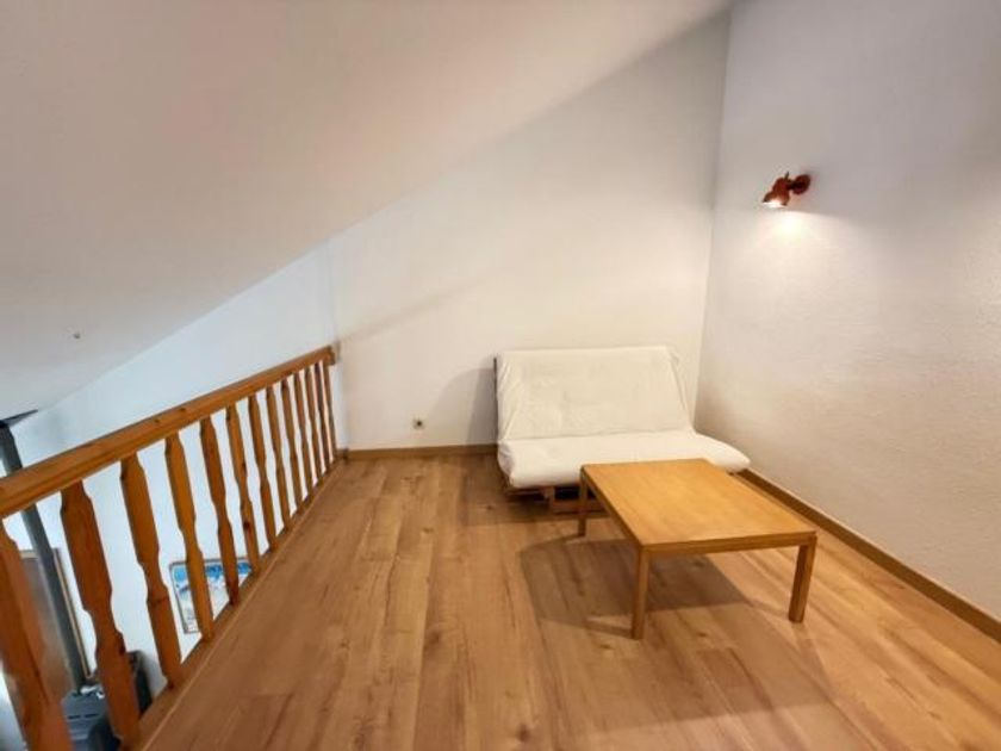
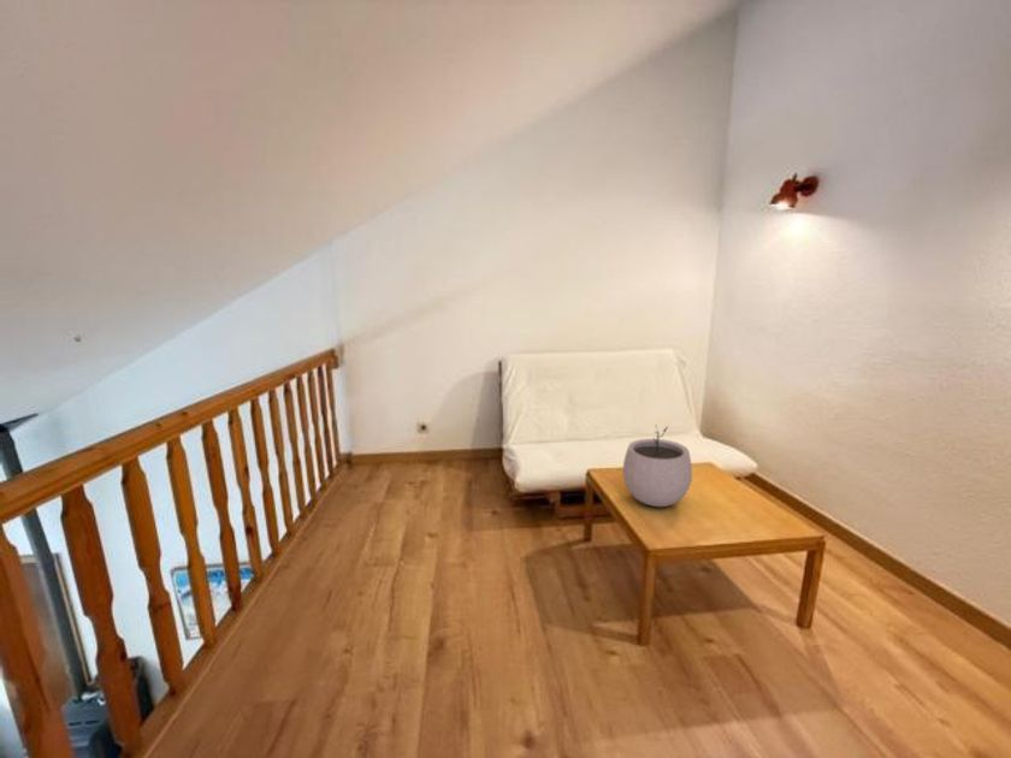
+ plant pot [622,422,693,508]
